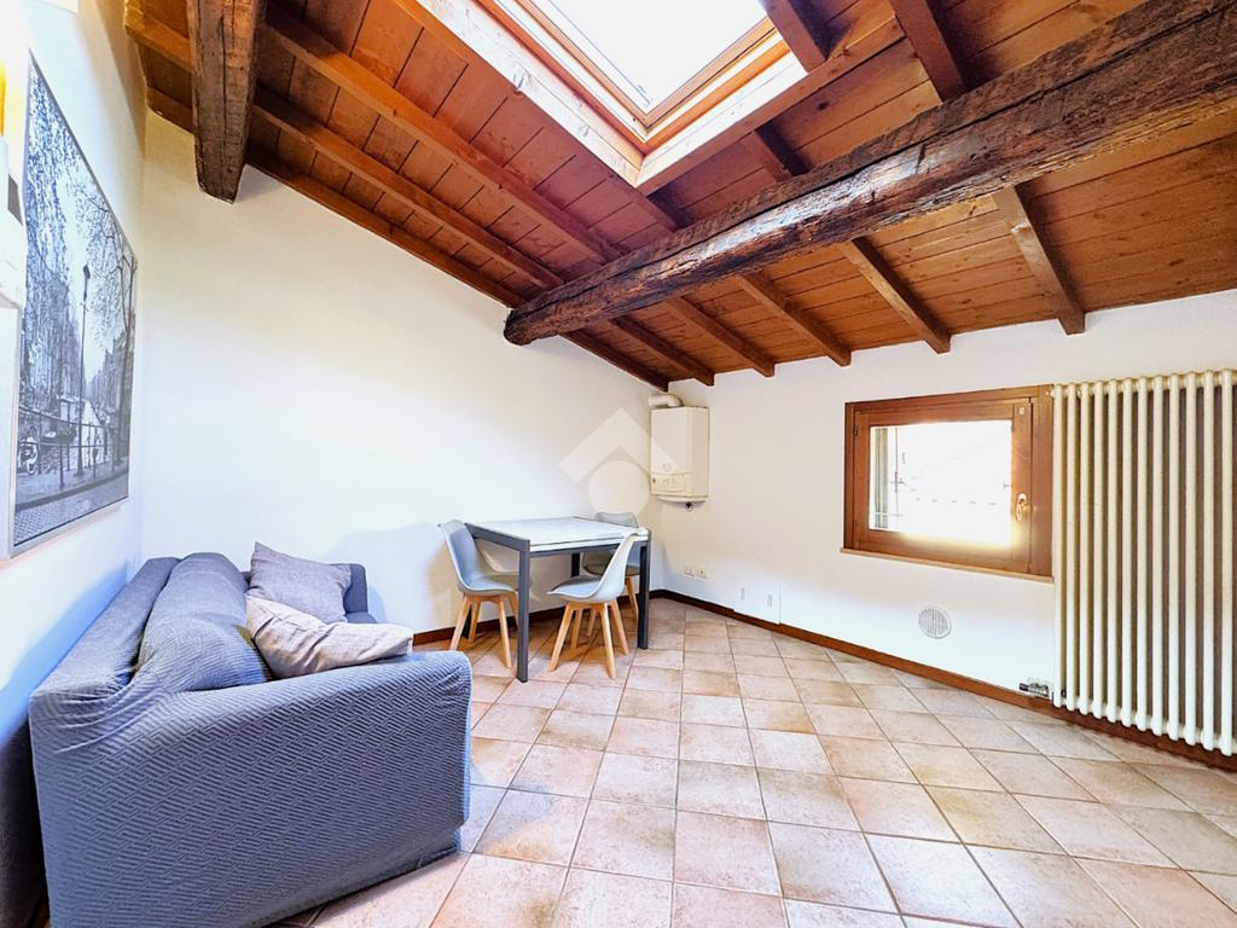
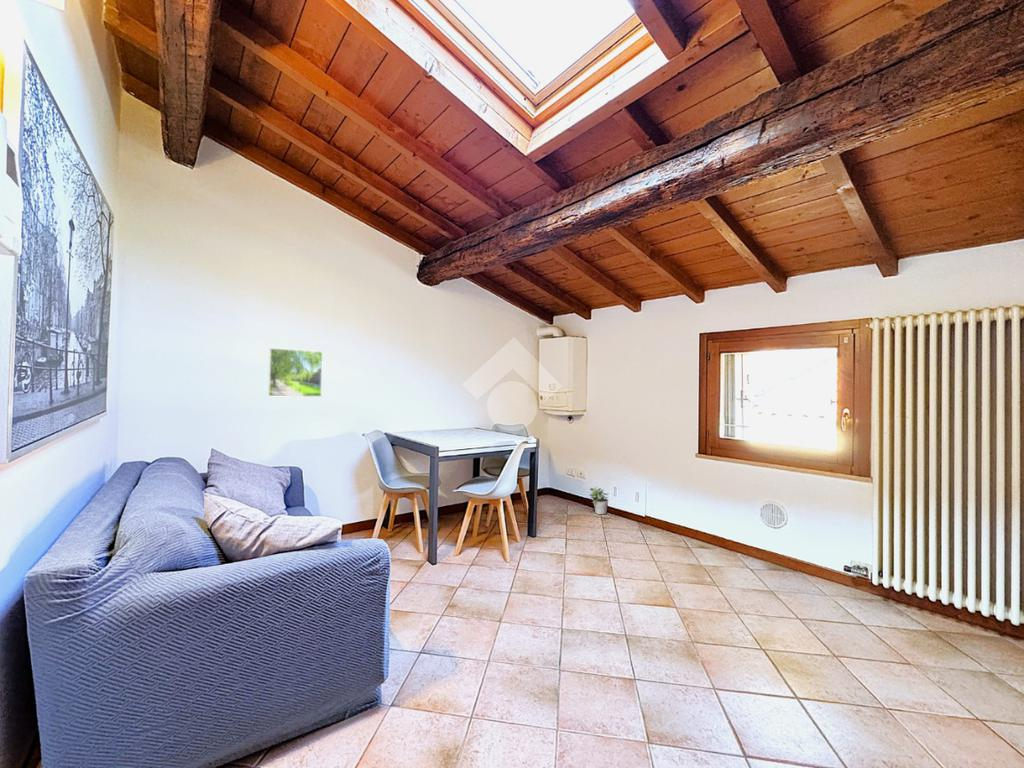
+ potted plant [588,486,610,515]
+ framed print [267,347,324,398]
